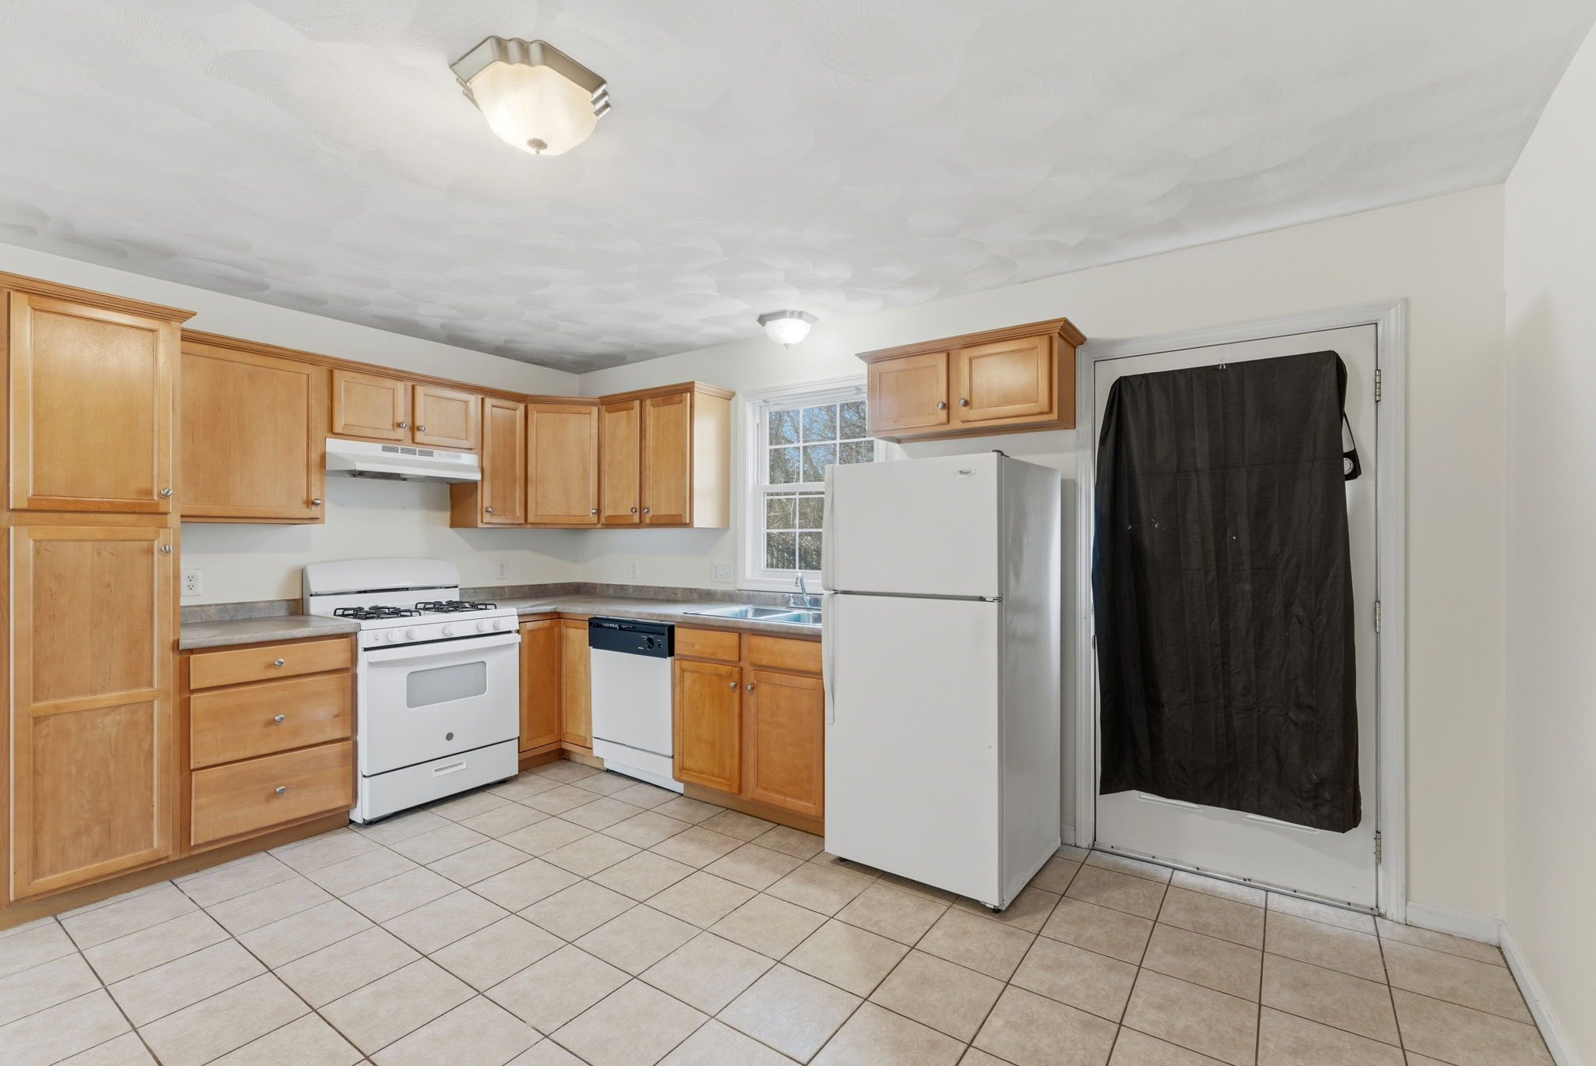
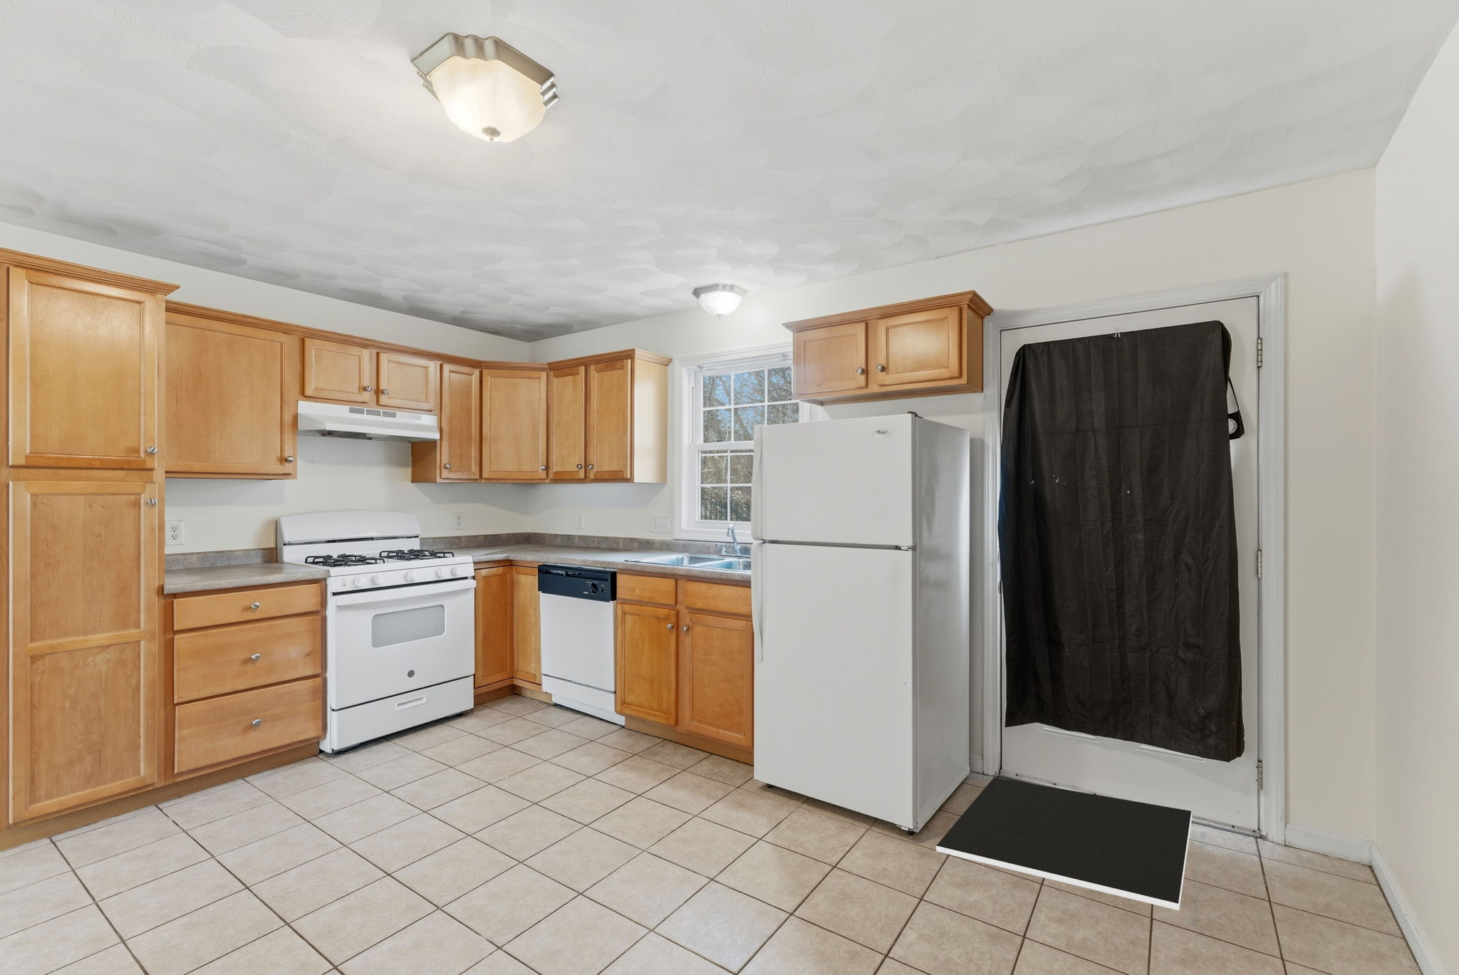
+ door mat [936,776,1192,911]
